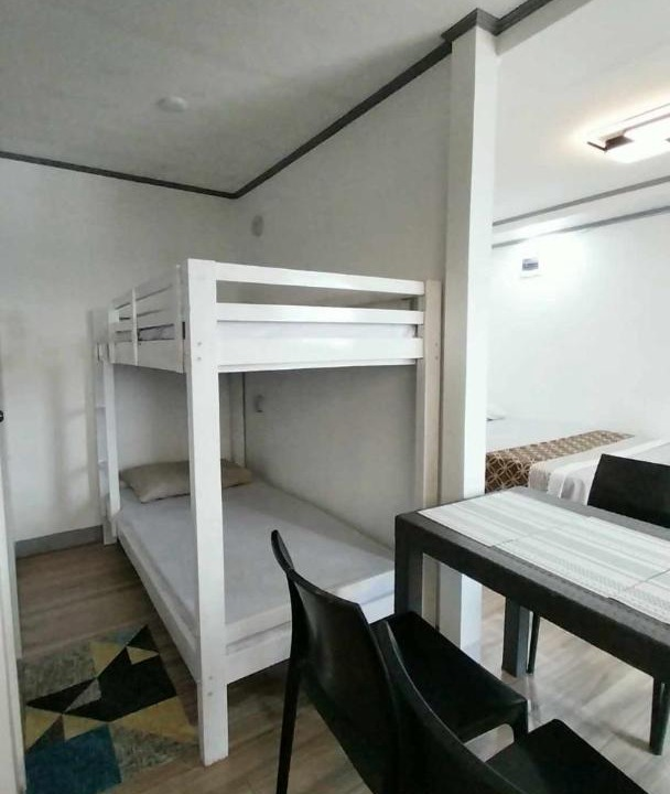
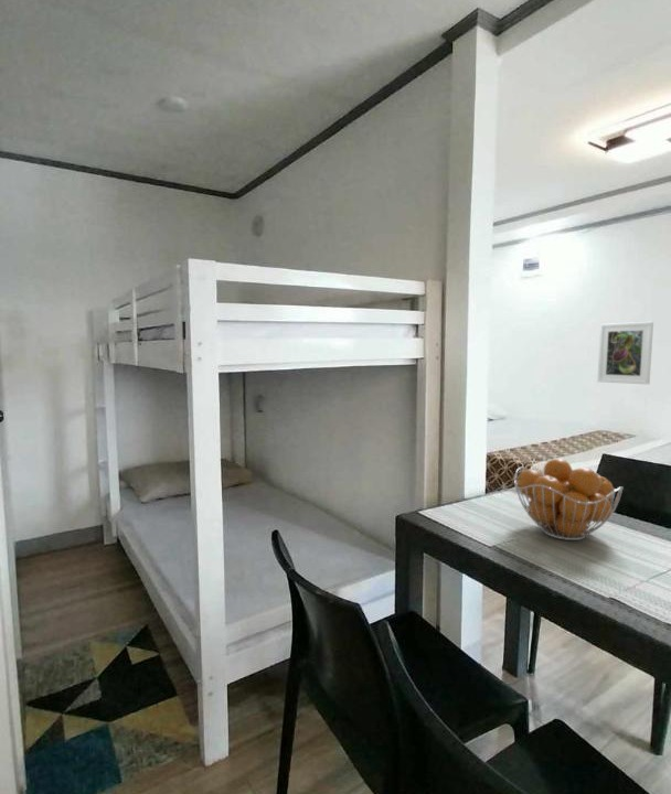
+ fruit basket [513,458,625,541]
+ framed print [596,321,654,386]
